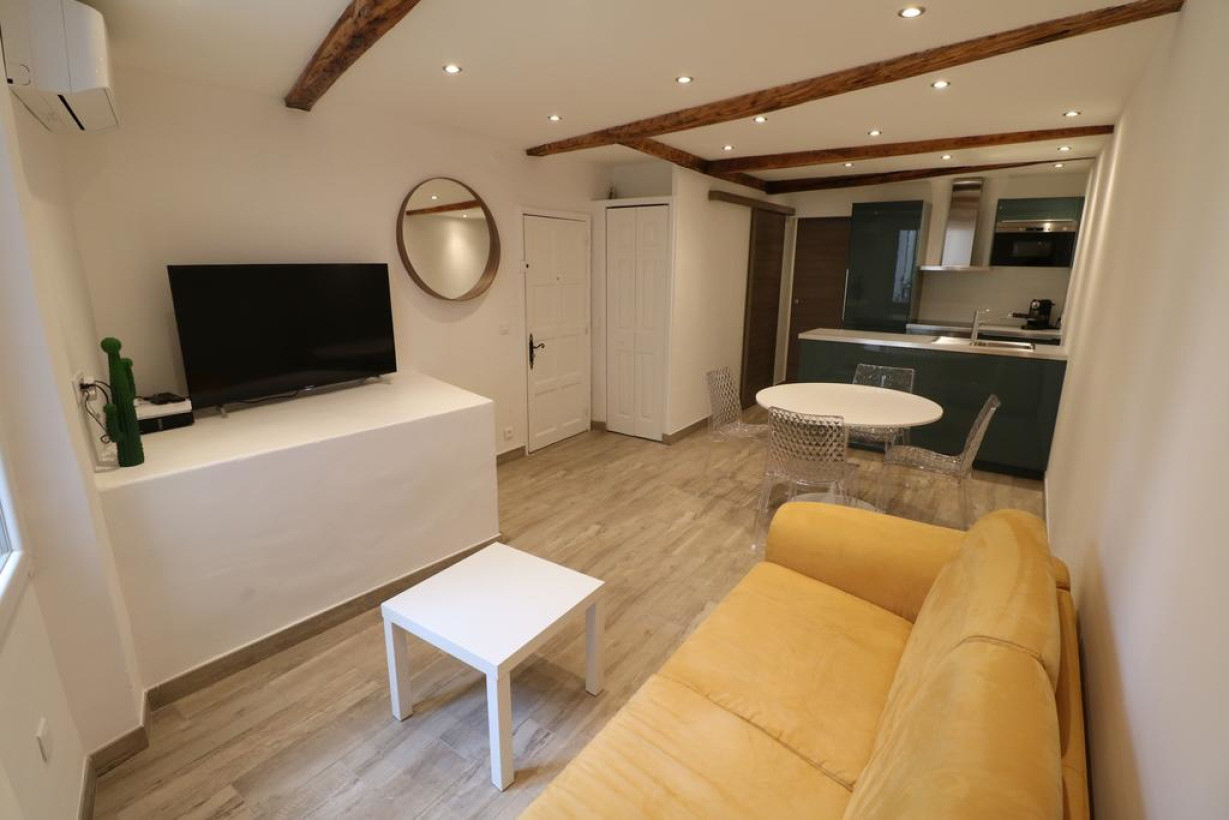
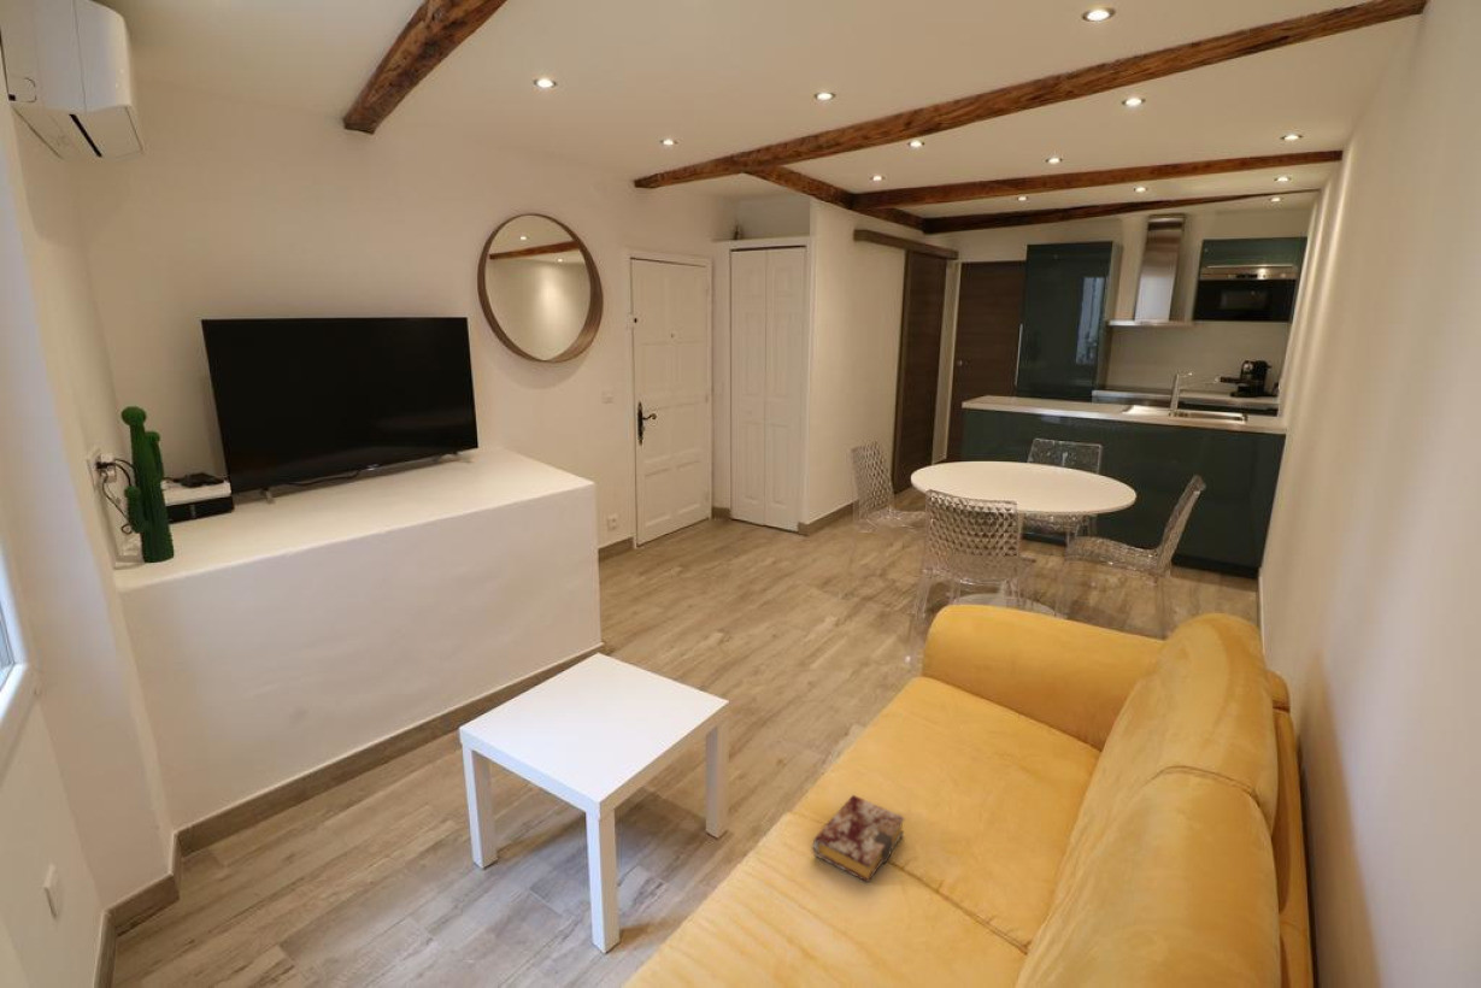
+ book [811,794,906,884]
